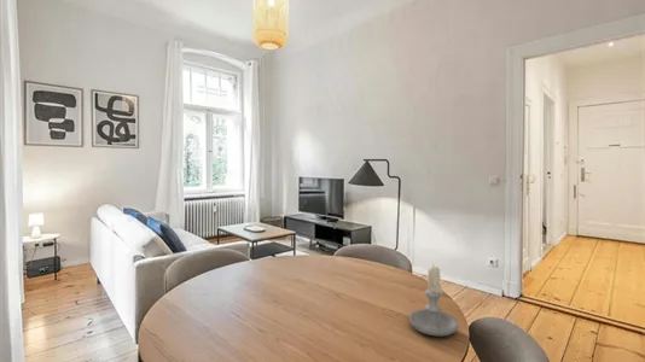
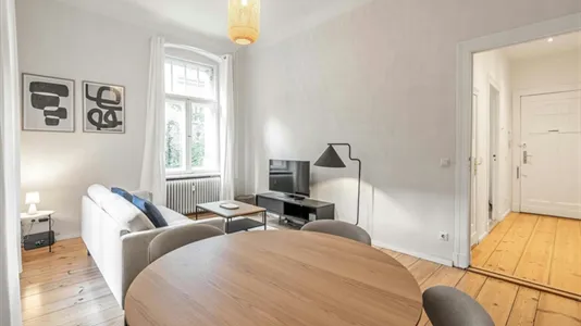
- candle [408,263,459,338]
